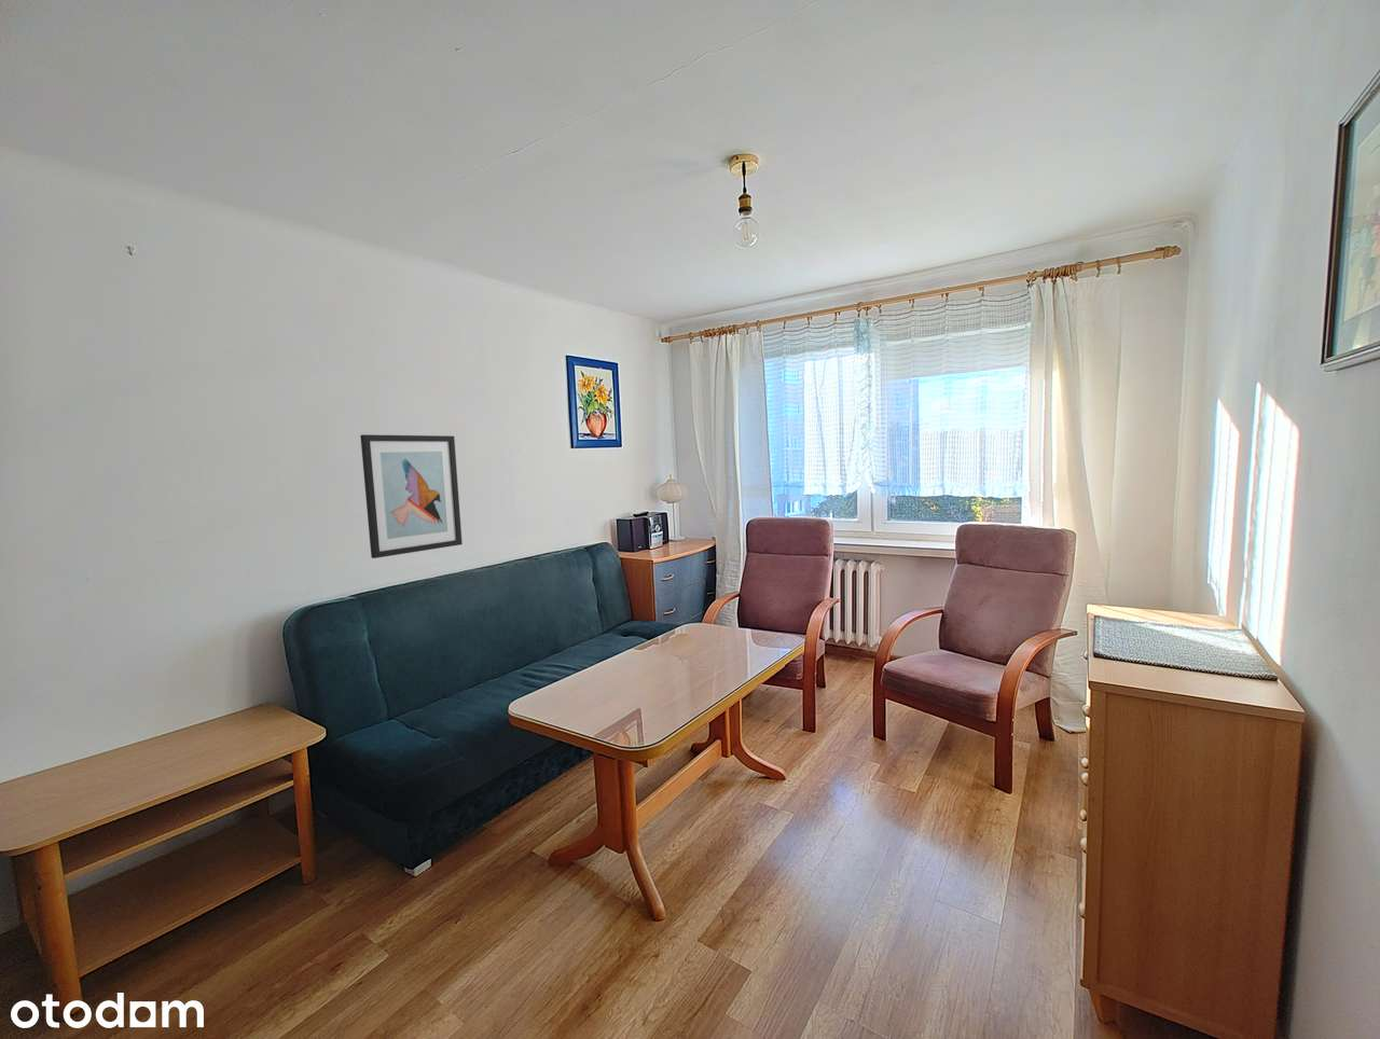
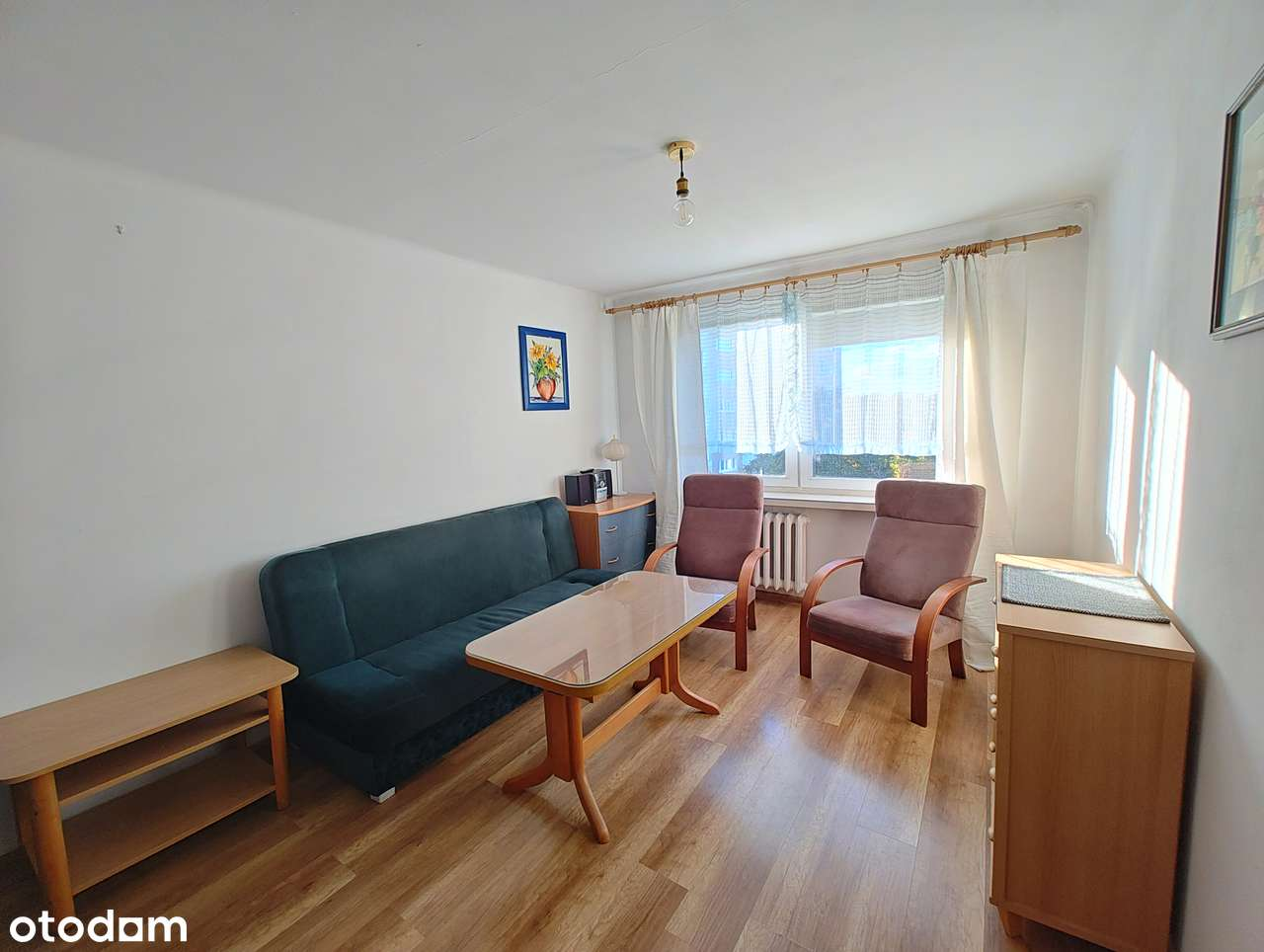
- wall art [359,433,464,560]
